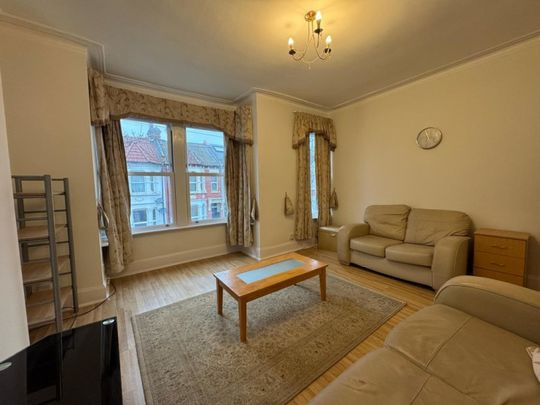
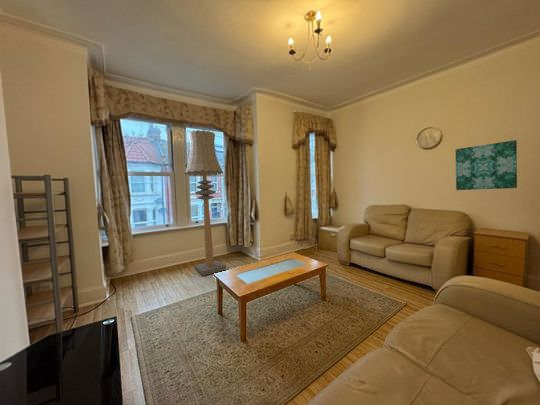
+ wall art [455,139,518,191]
+ floor lamp [184,129,227,277]
